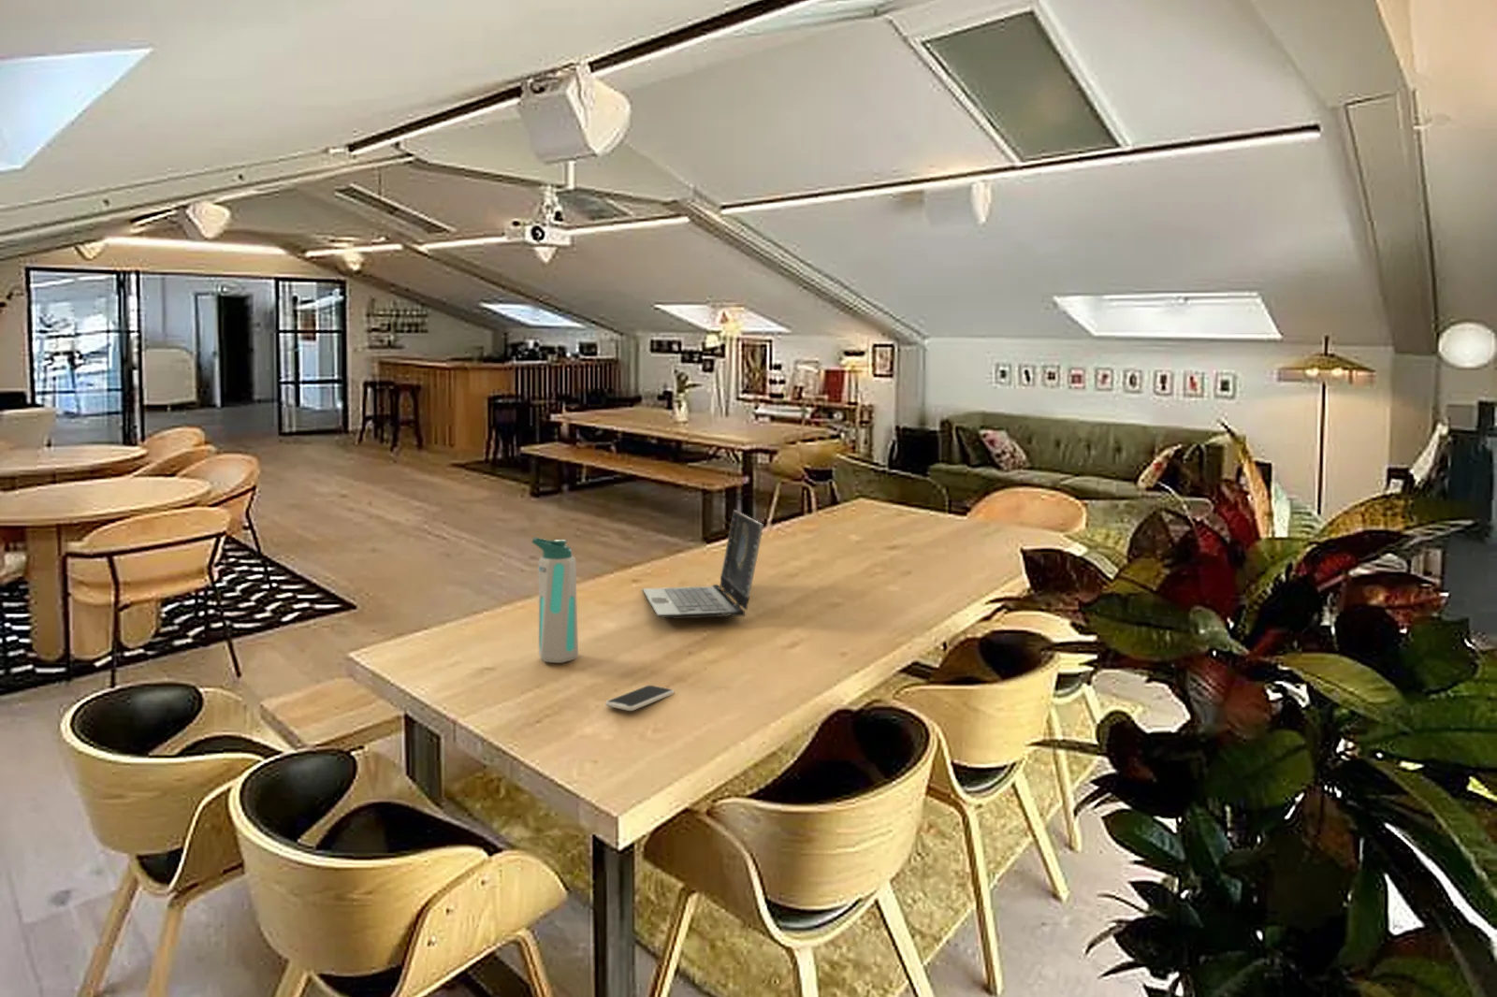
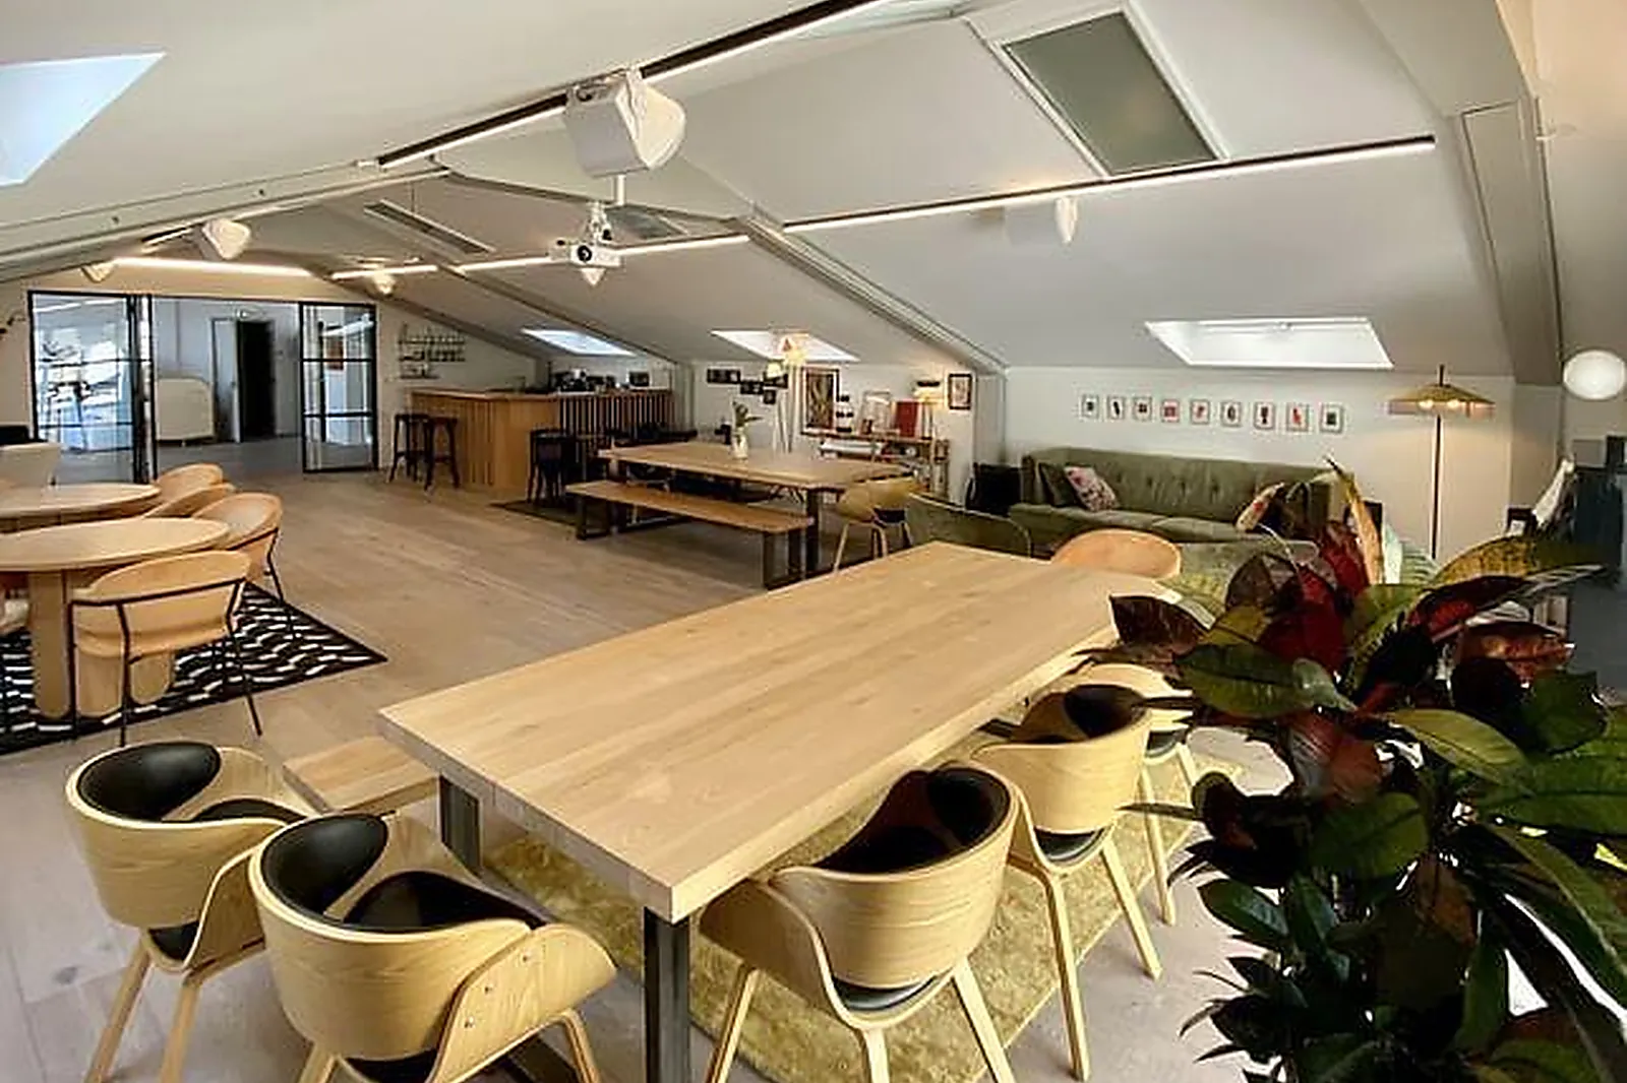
- smartphone [604,684,674,712]
- water bottle [531,536,579,664]
- laptop [642,509,765,620]
